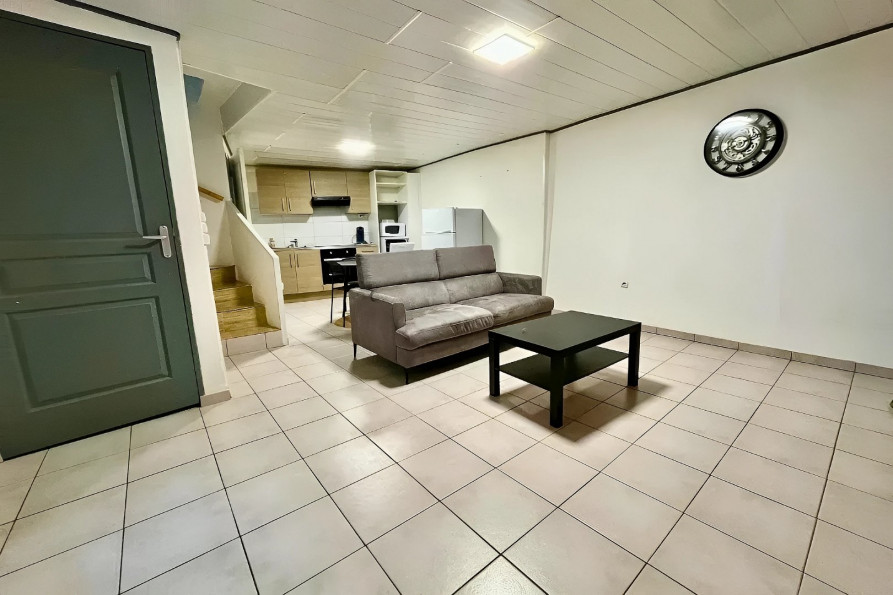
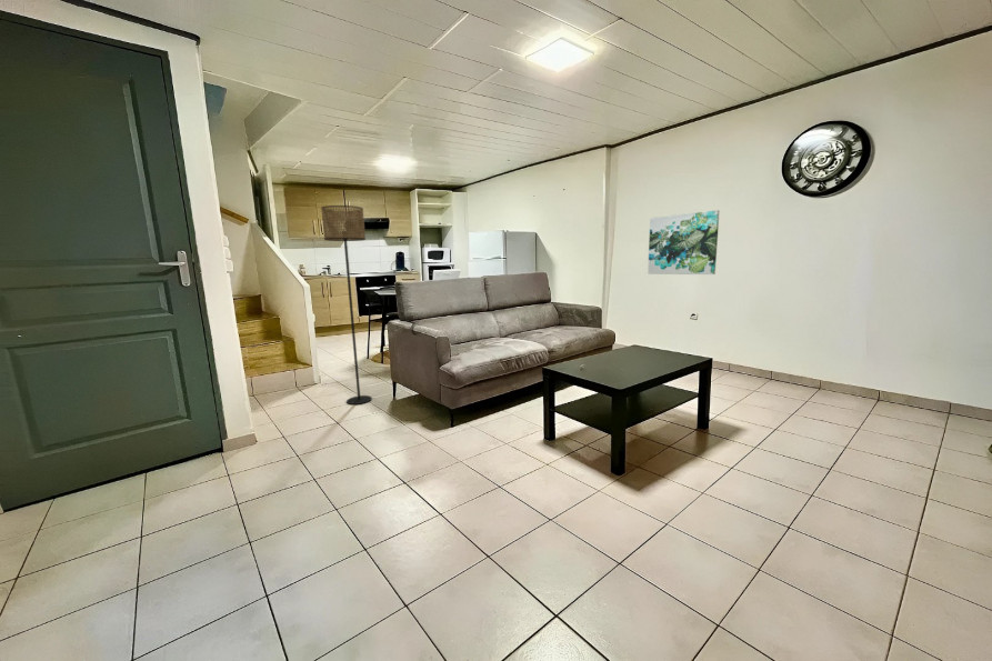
+ wall art [647,209,721,276]
+ floor lamp [320,204,373,405]
